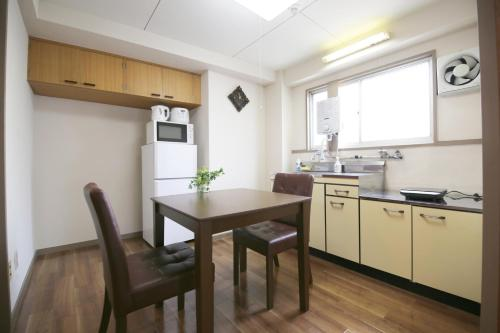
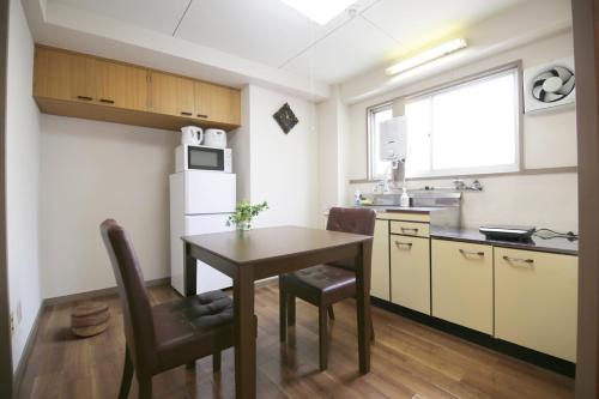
+ basket [69,301,111,337]
